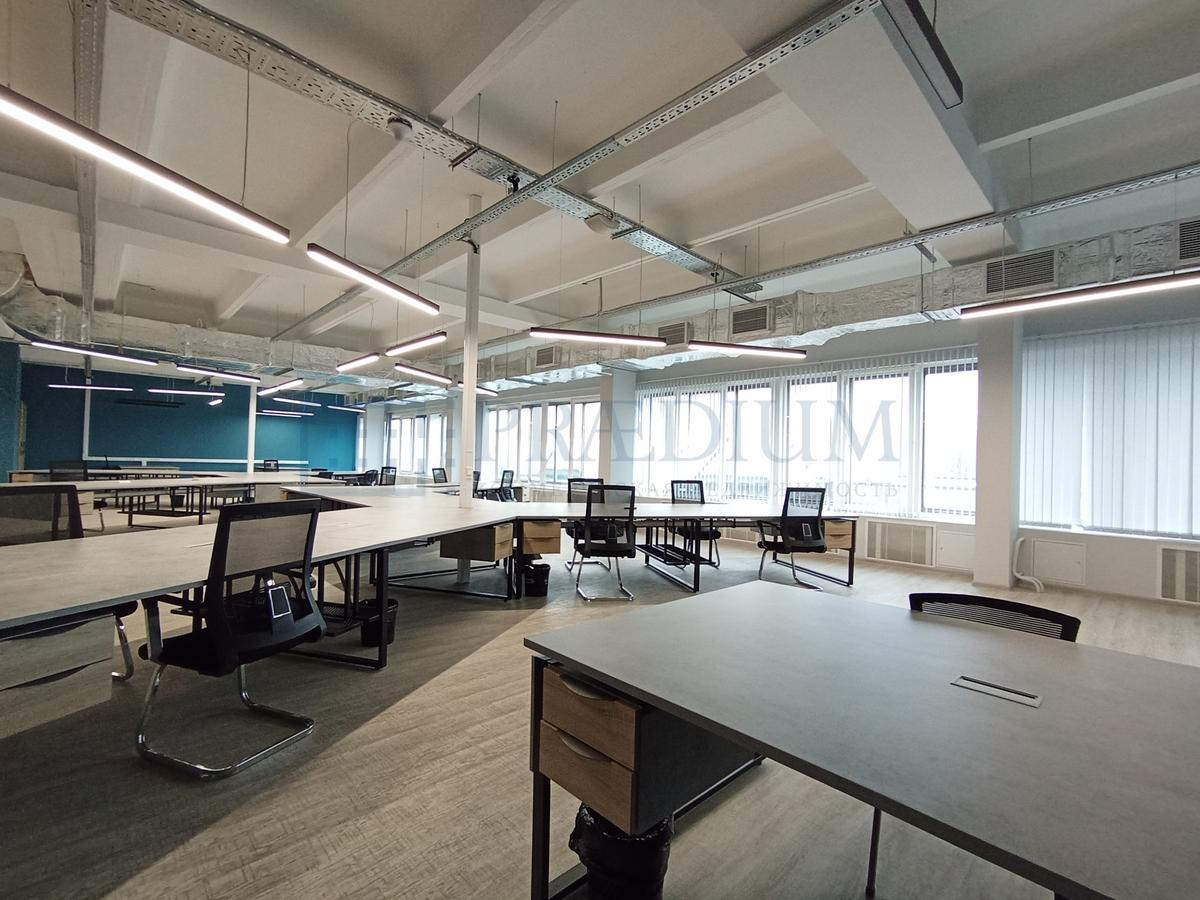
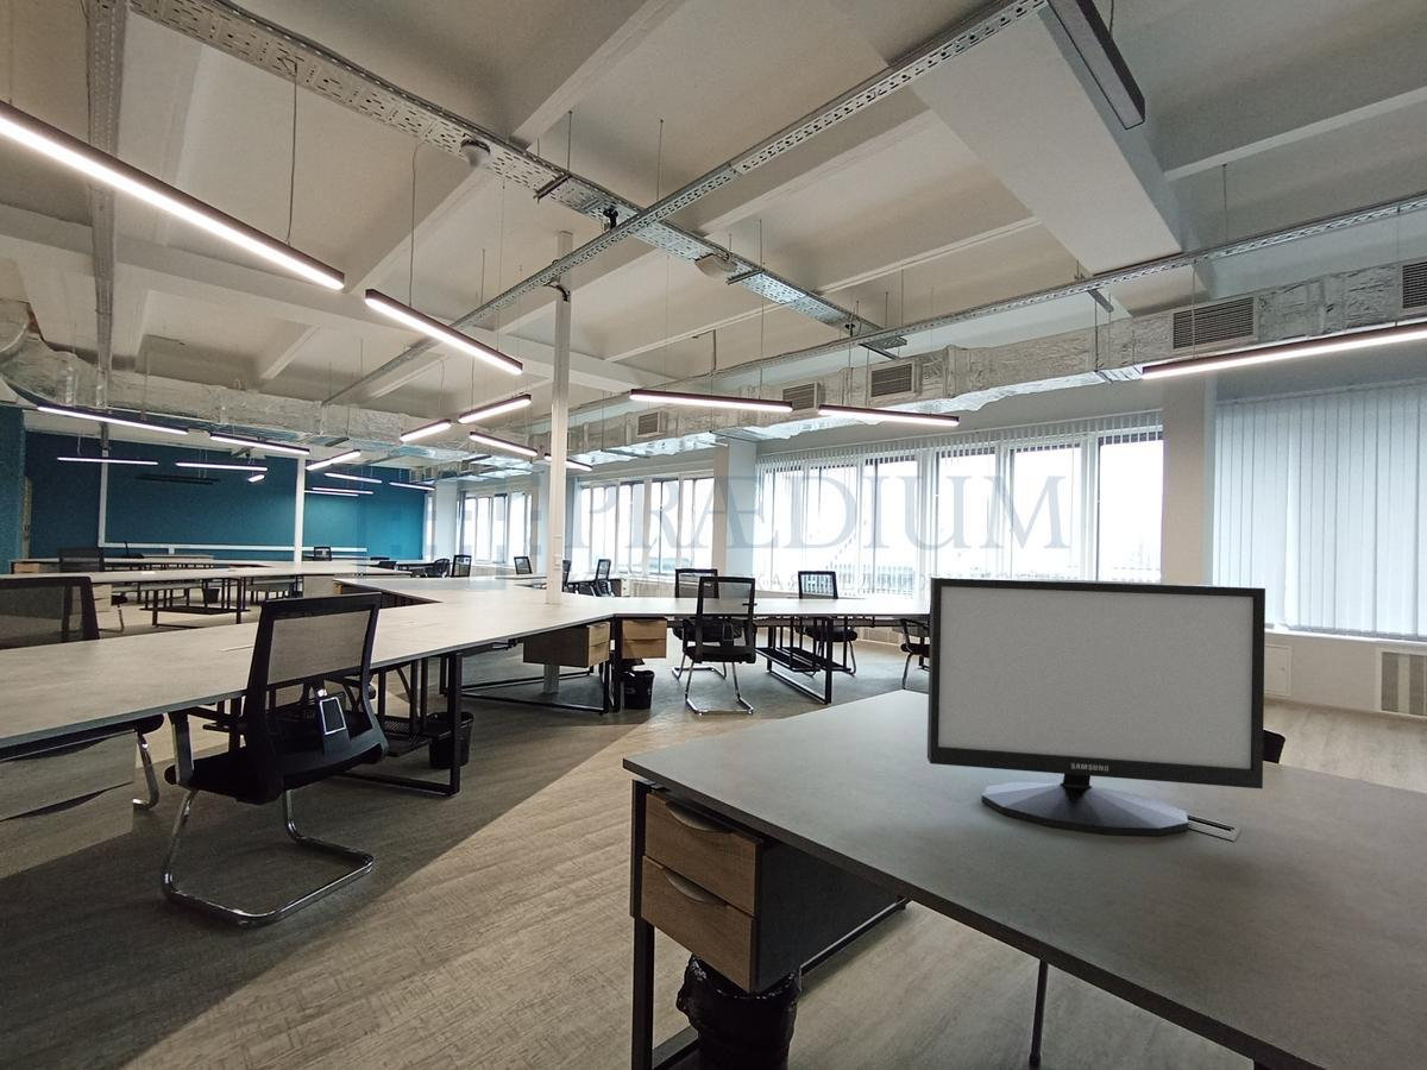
+ monitor [926,575,1266,837]
